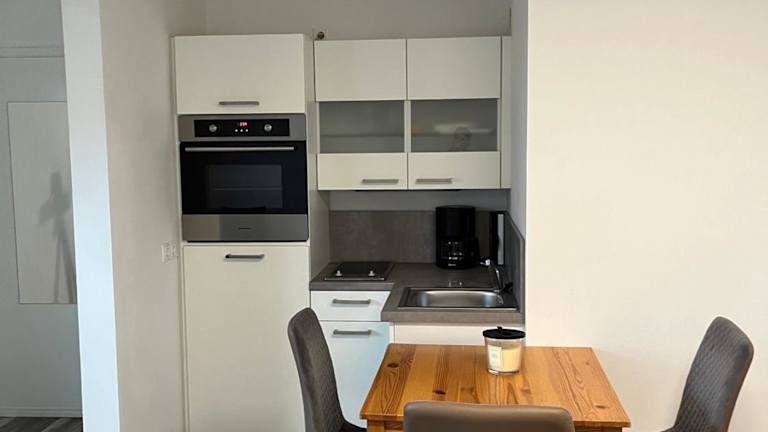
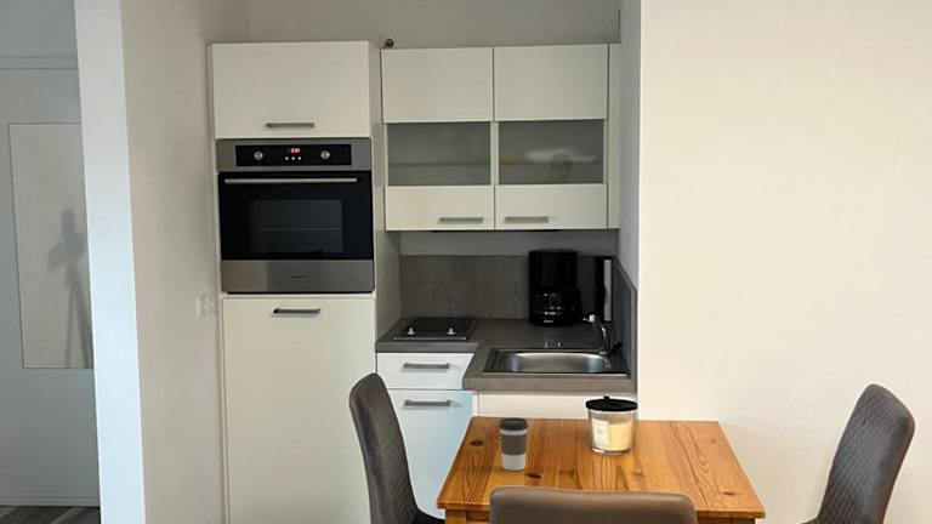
+ coffee cup [498,416,529,472]
